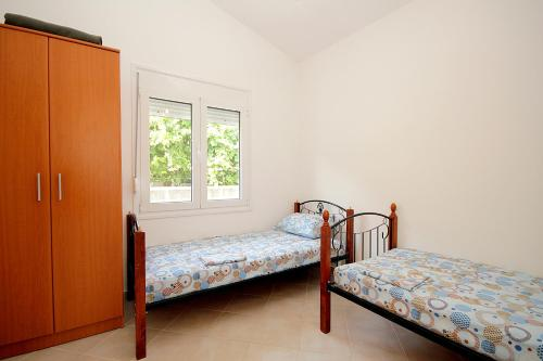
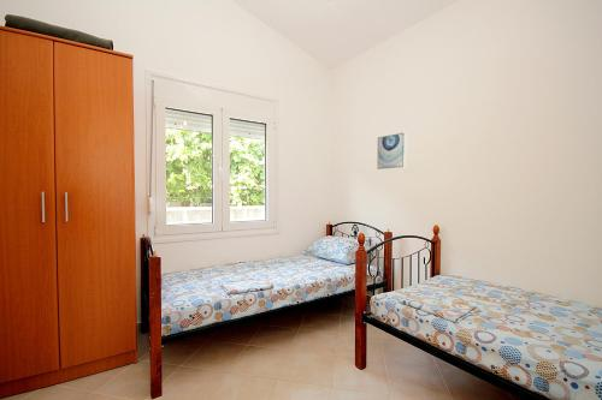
+ wall art [376,131,407,171]
